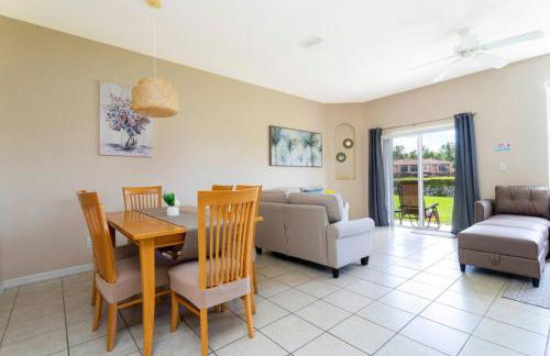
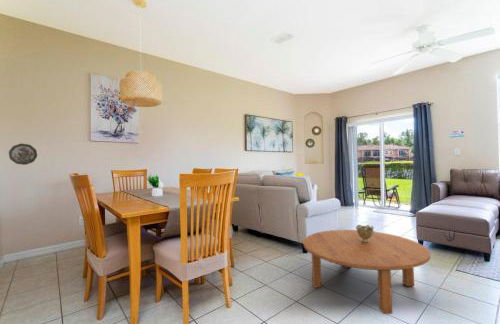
+ coffee table [302,229,431,315]
+ decorative plate [8,143,38,166]
+ decorative bowl [355,224,375,242]
